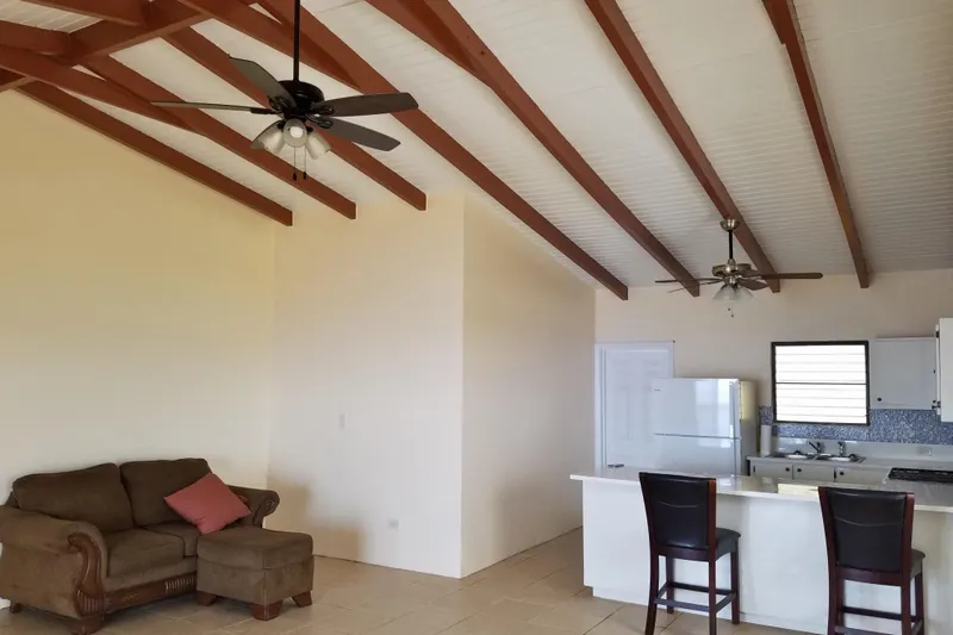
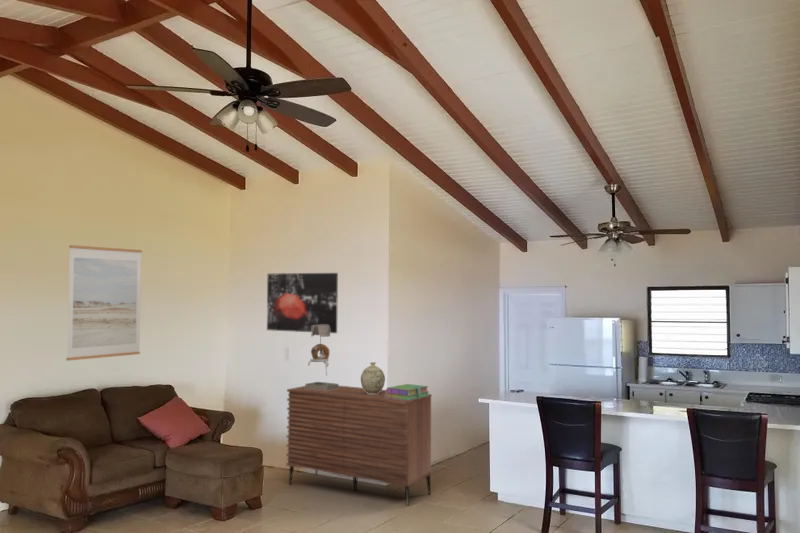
+ wall art [65,244,143,362]
+ table lamp [304,325,339,391]
+ sideboard [285,385,433,507]
+ stack of books [385,383,430,400]
+ decorative vase [360,361,386,394]
+ wall art [266,272,339,334]
